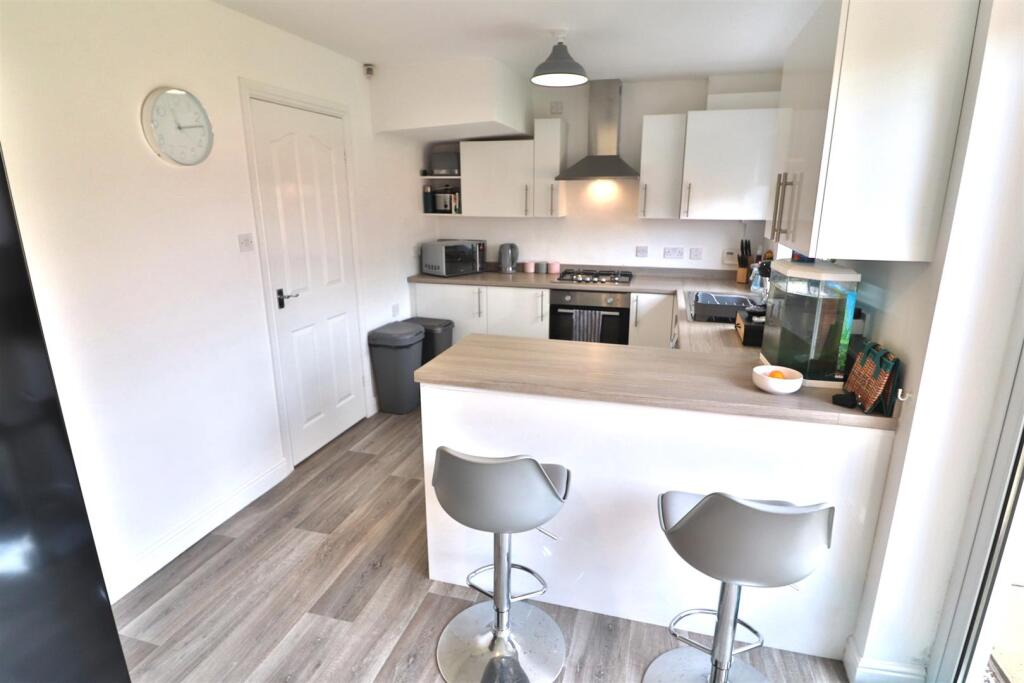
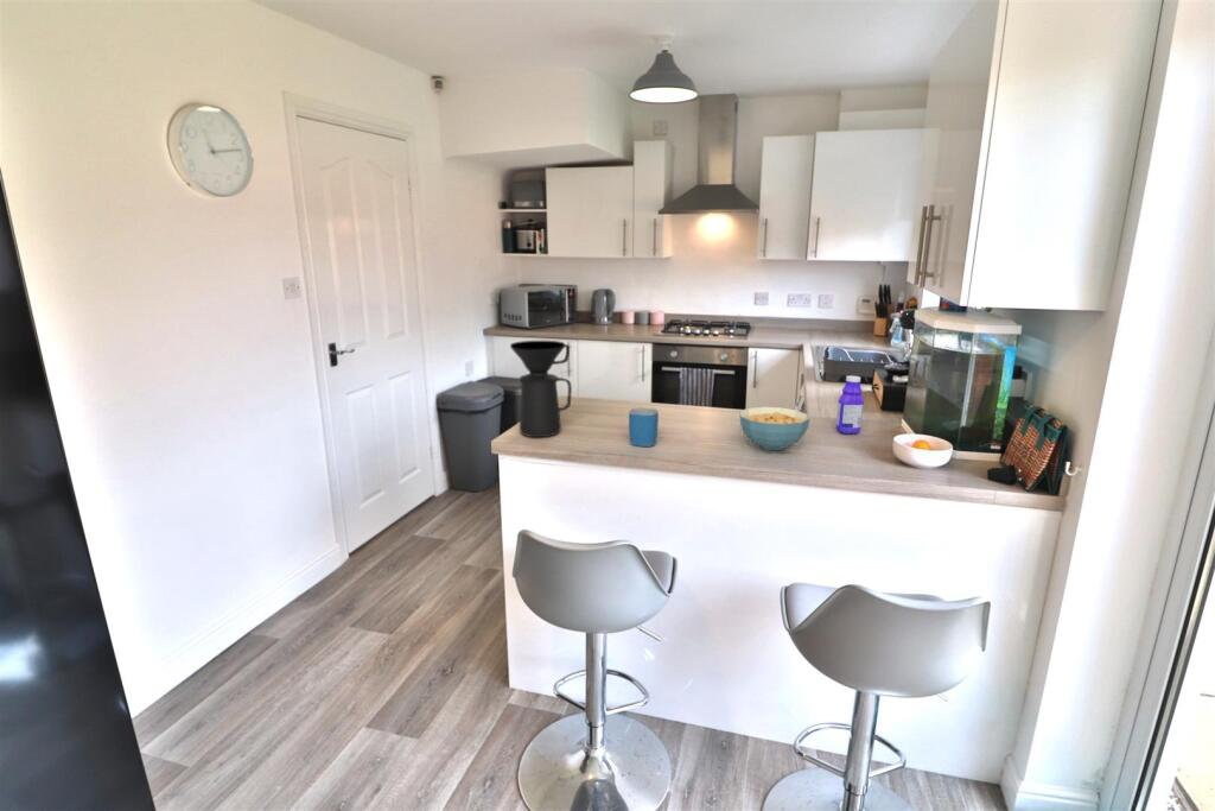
+ coffee maker [509,340,573,438]
+ mug [628,406,660,448]
+ cereal bowl [738,406,810,451]
+ bottle [835,375,865,435]
